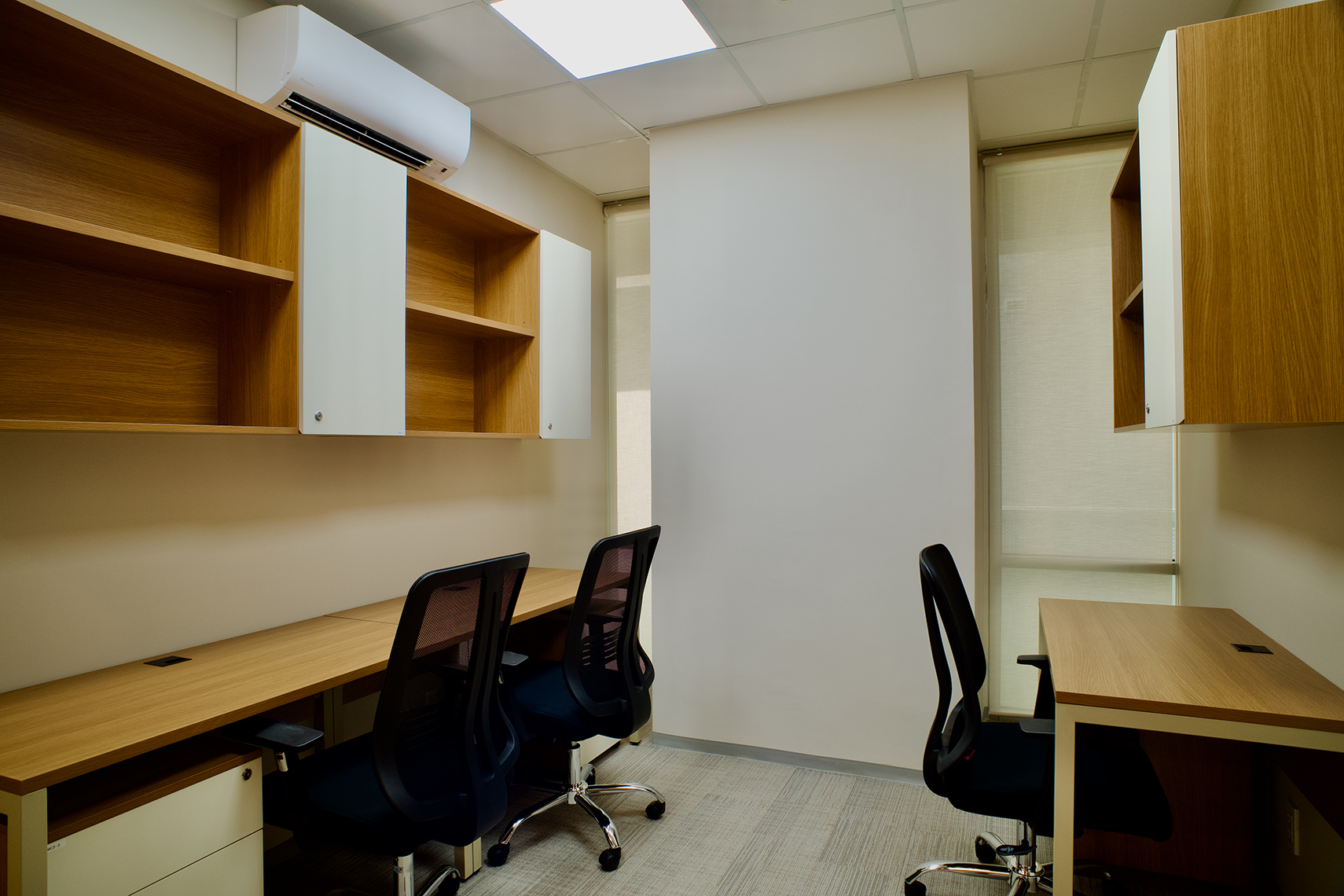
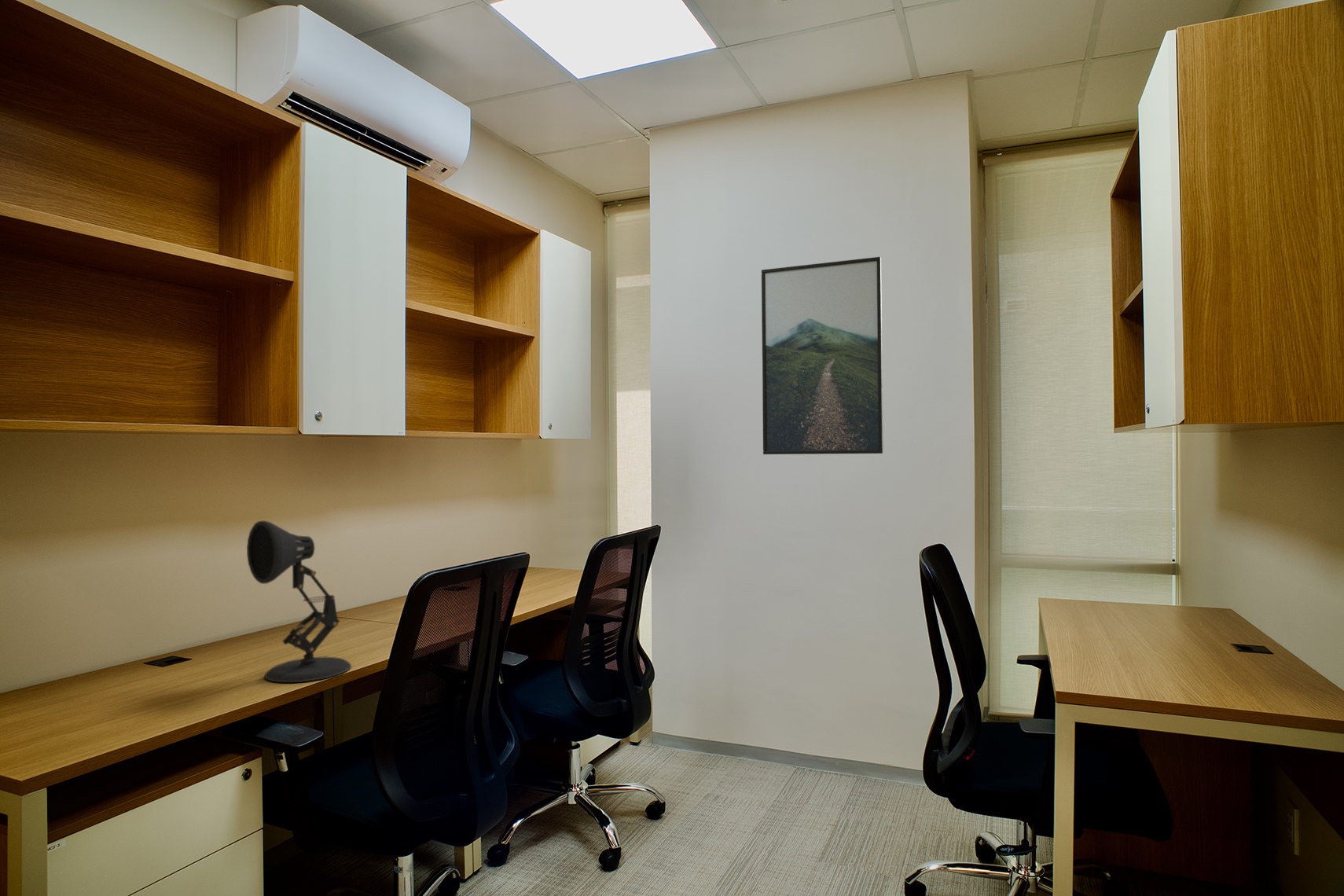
+ desk lamp [246,520,352,683]
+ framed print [761,256,884,455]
